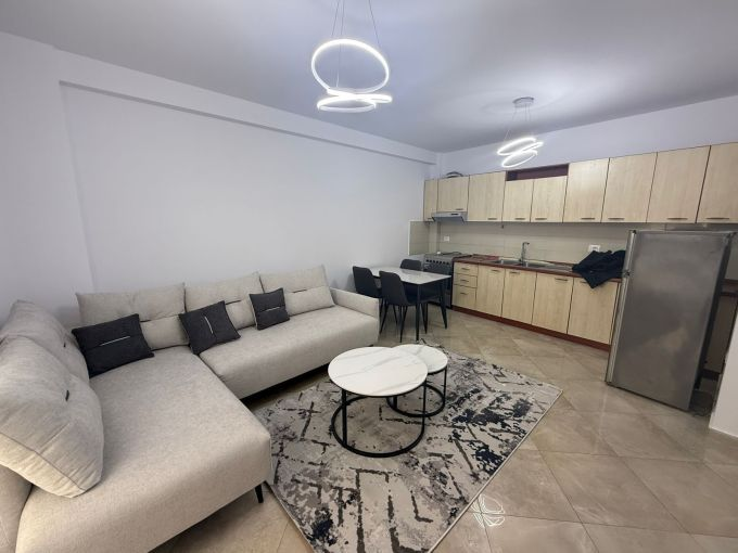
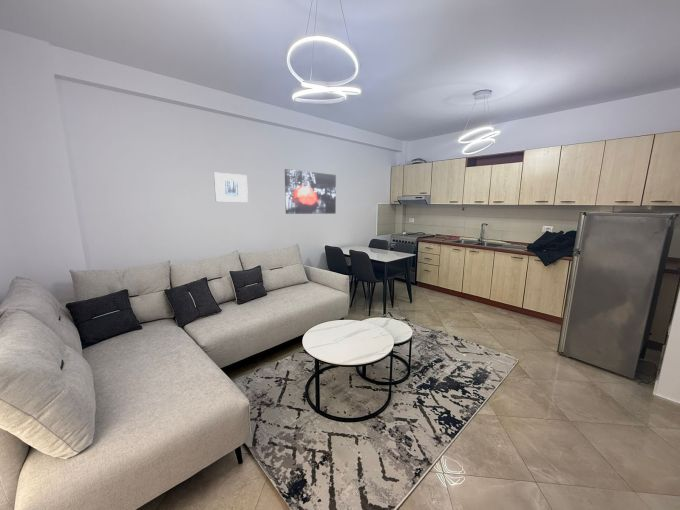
+ wall art [213,171,249,203]
+ wall art [284,168,337,215]
